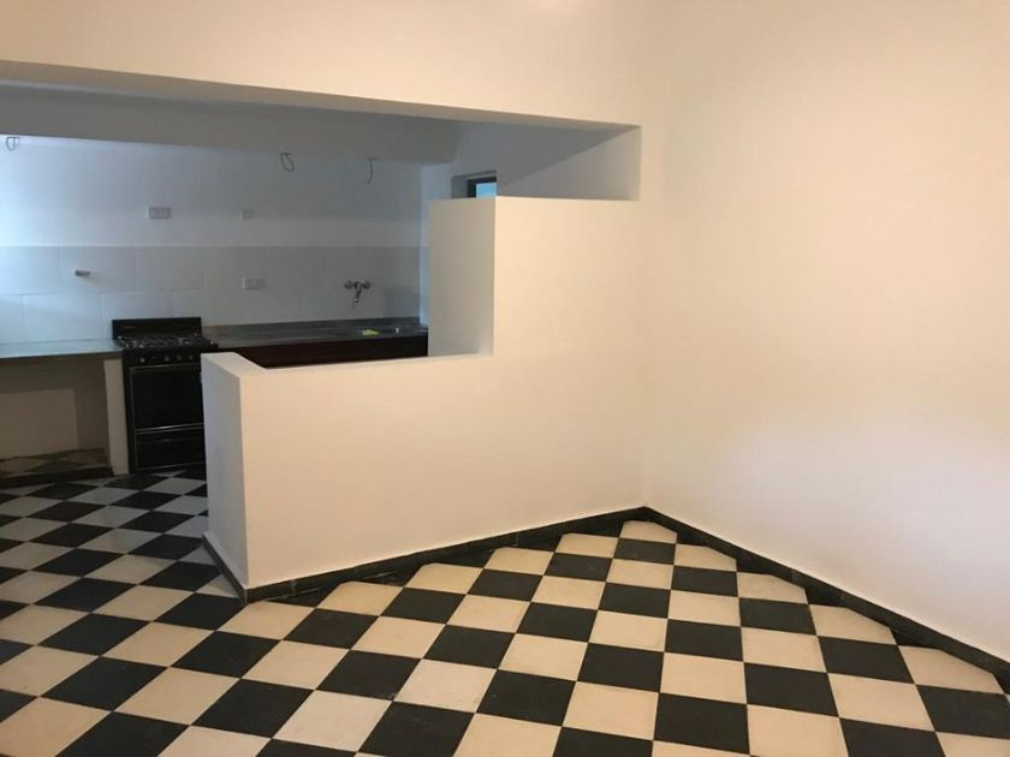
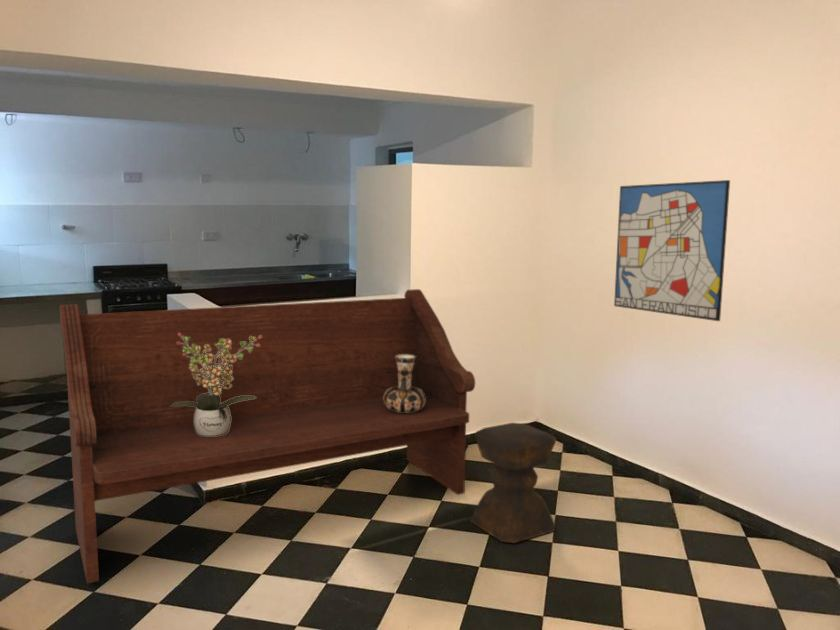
+ bench [59,288,476,584]
+ stool [469,422,557,544]
+ wall art [613,179,731,322]
+ potted plant [170,333,262,436]
+ decorative vase [383,354,426,413]
